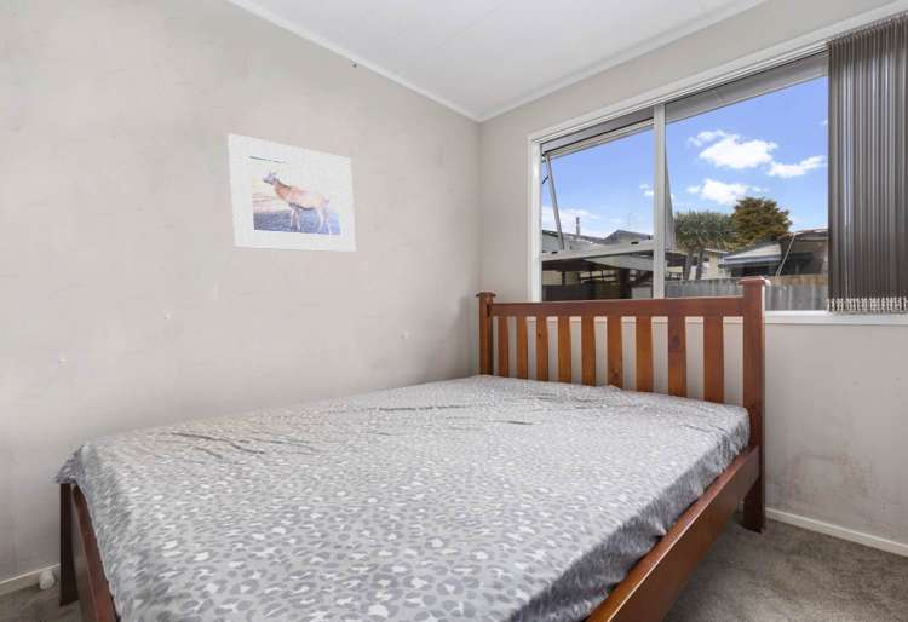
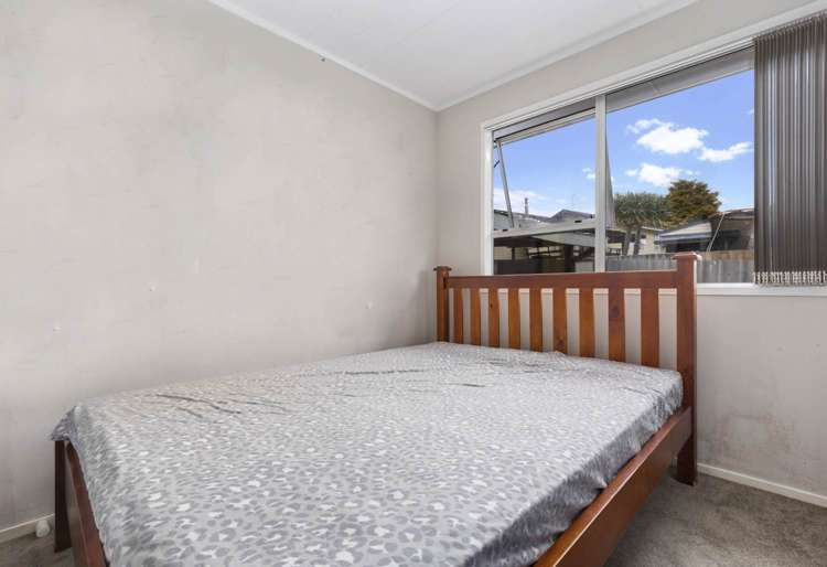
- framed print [226,132,356,253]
